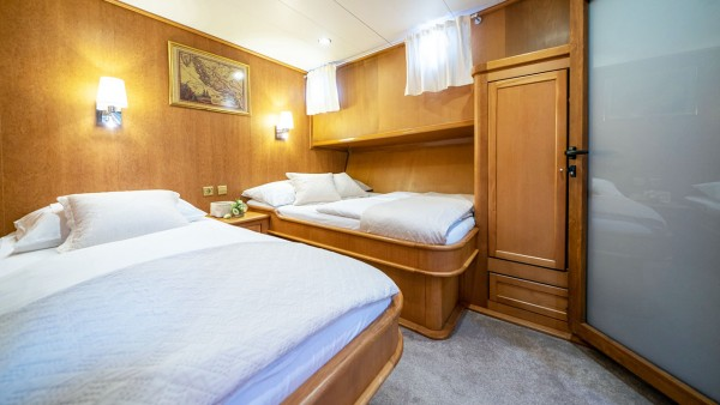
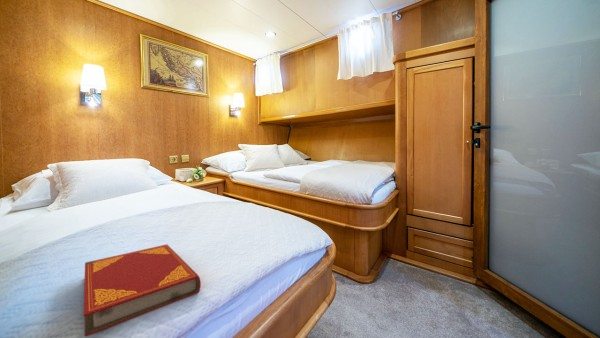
+ hardback book [83,243,202,337]
